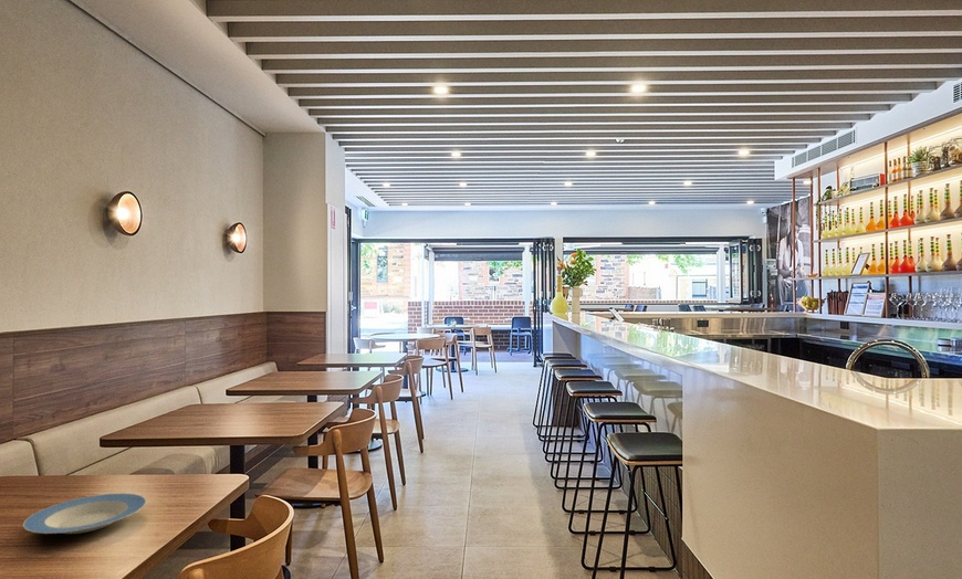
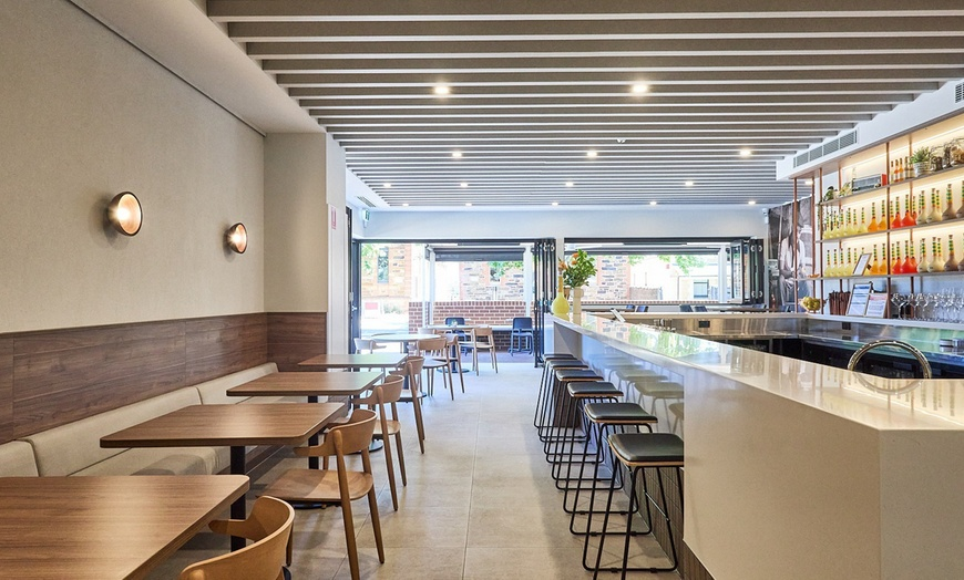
- plate [22,492,147,535]
